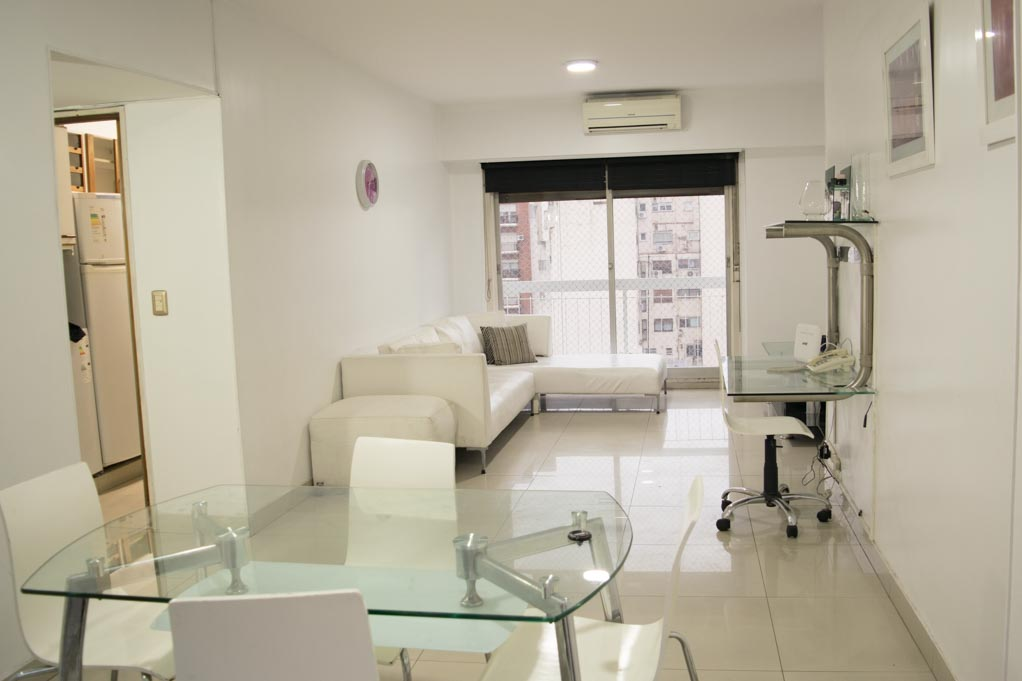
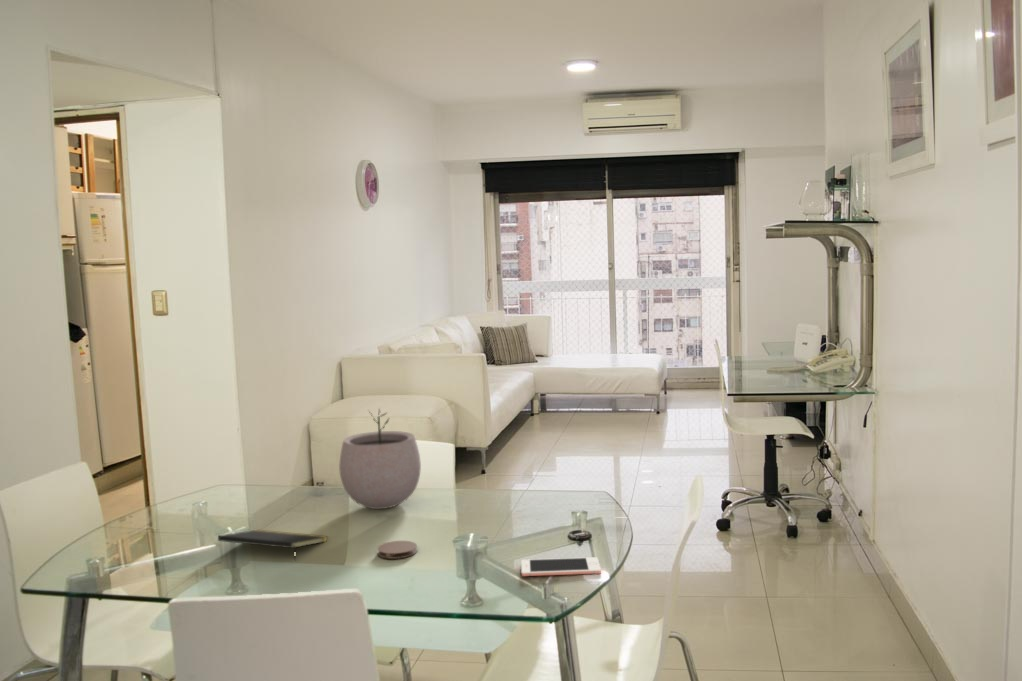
+ notepad [217,529,329,561]
+ cell phone [520,556,602,577]
+ coaster [376,540,418,560]
+ plant pot [338,407,422,510]
